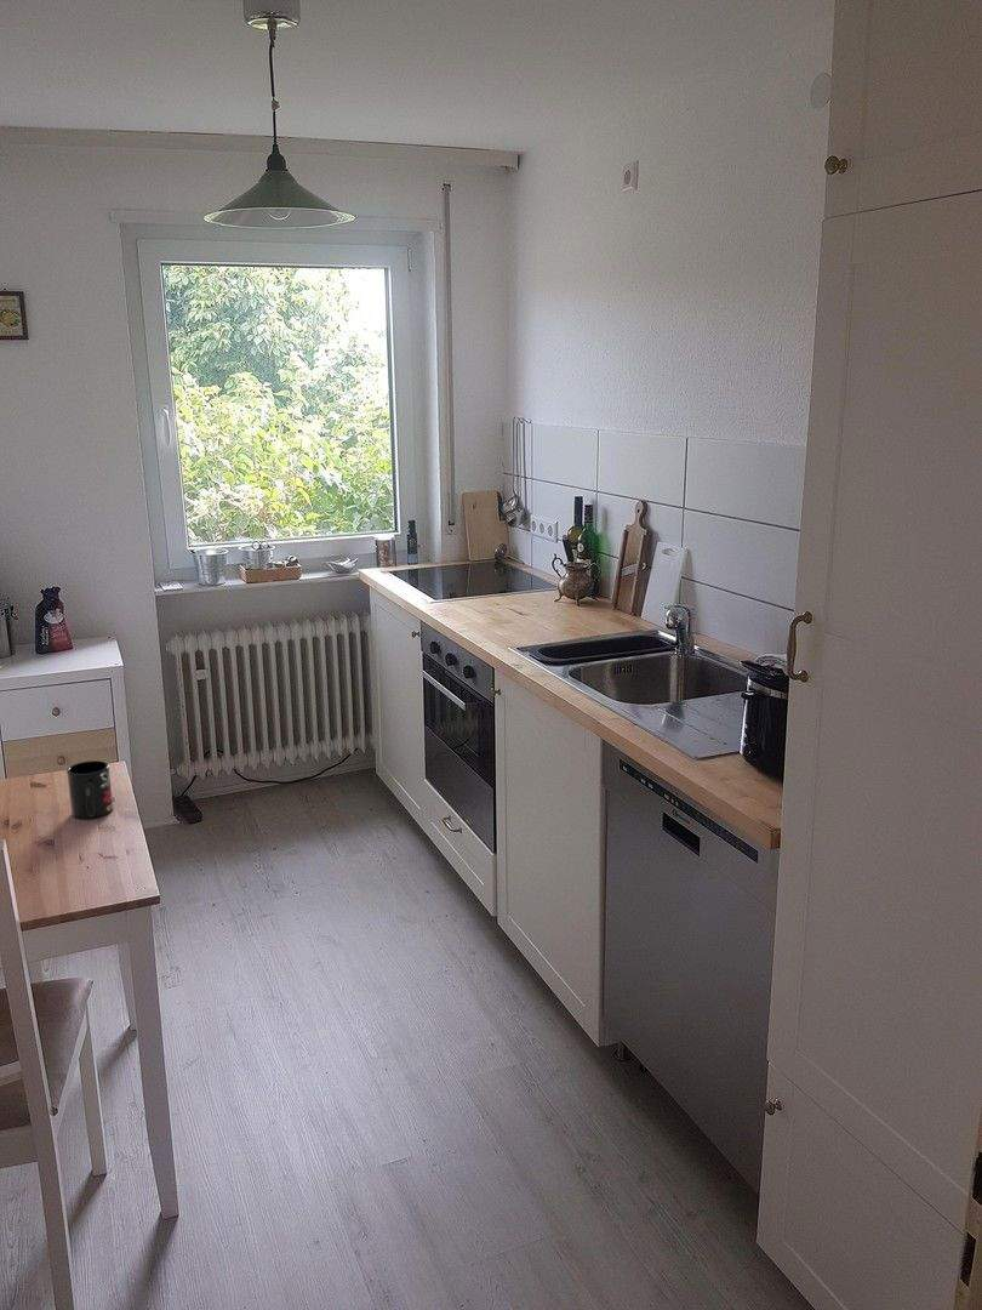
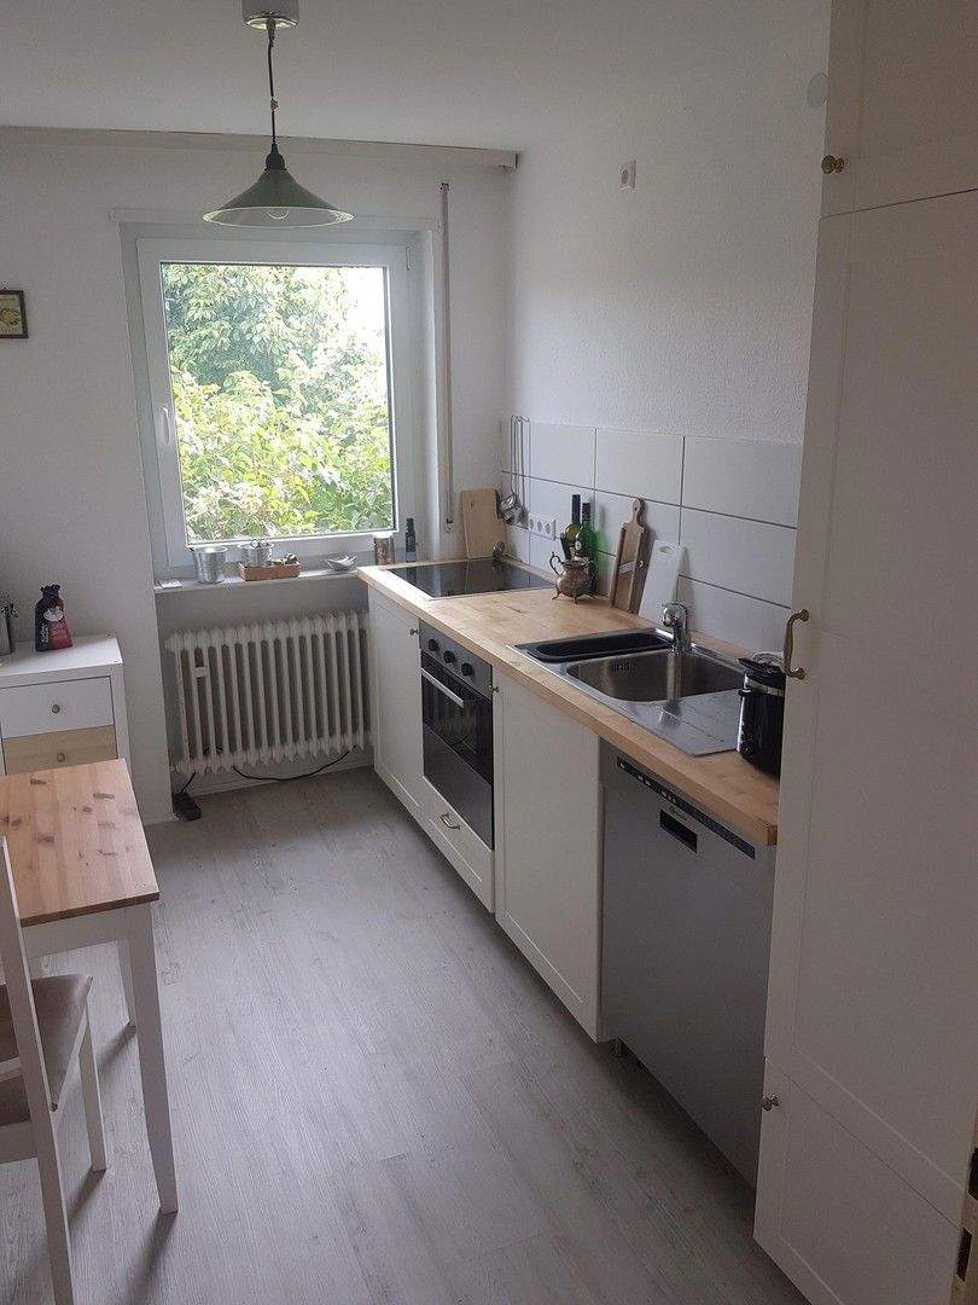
- mug [65,759,114,820]
